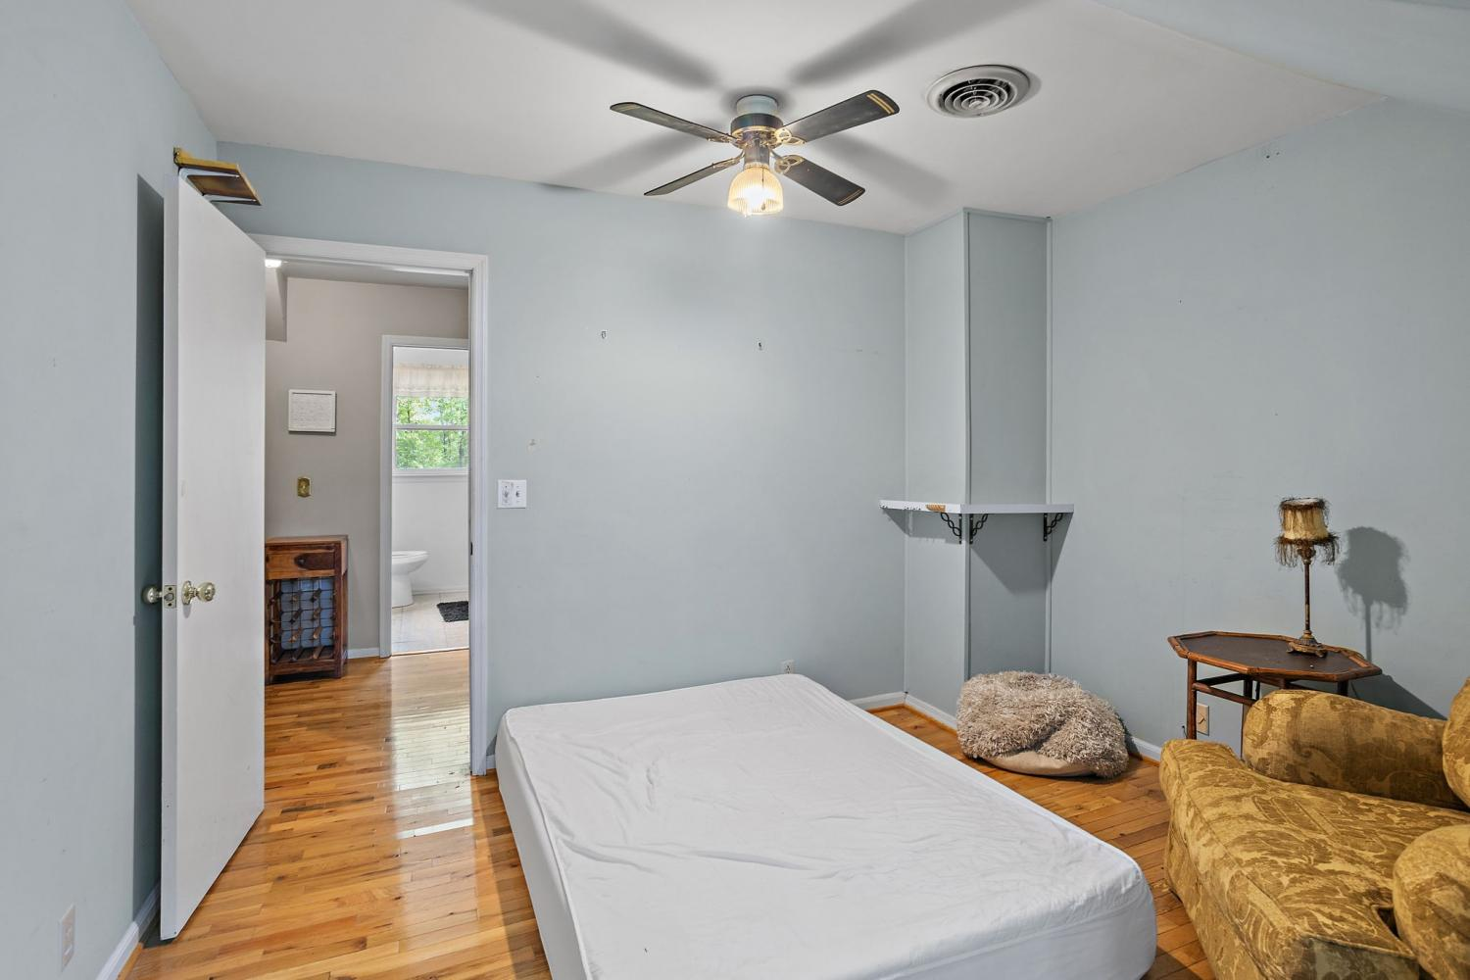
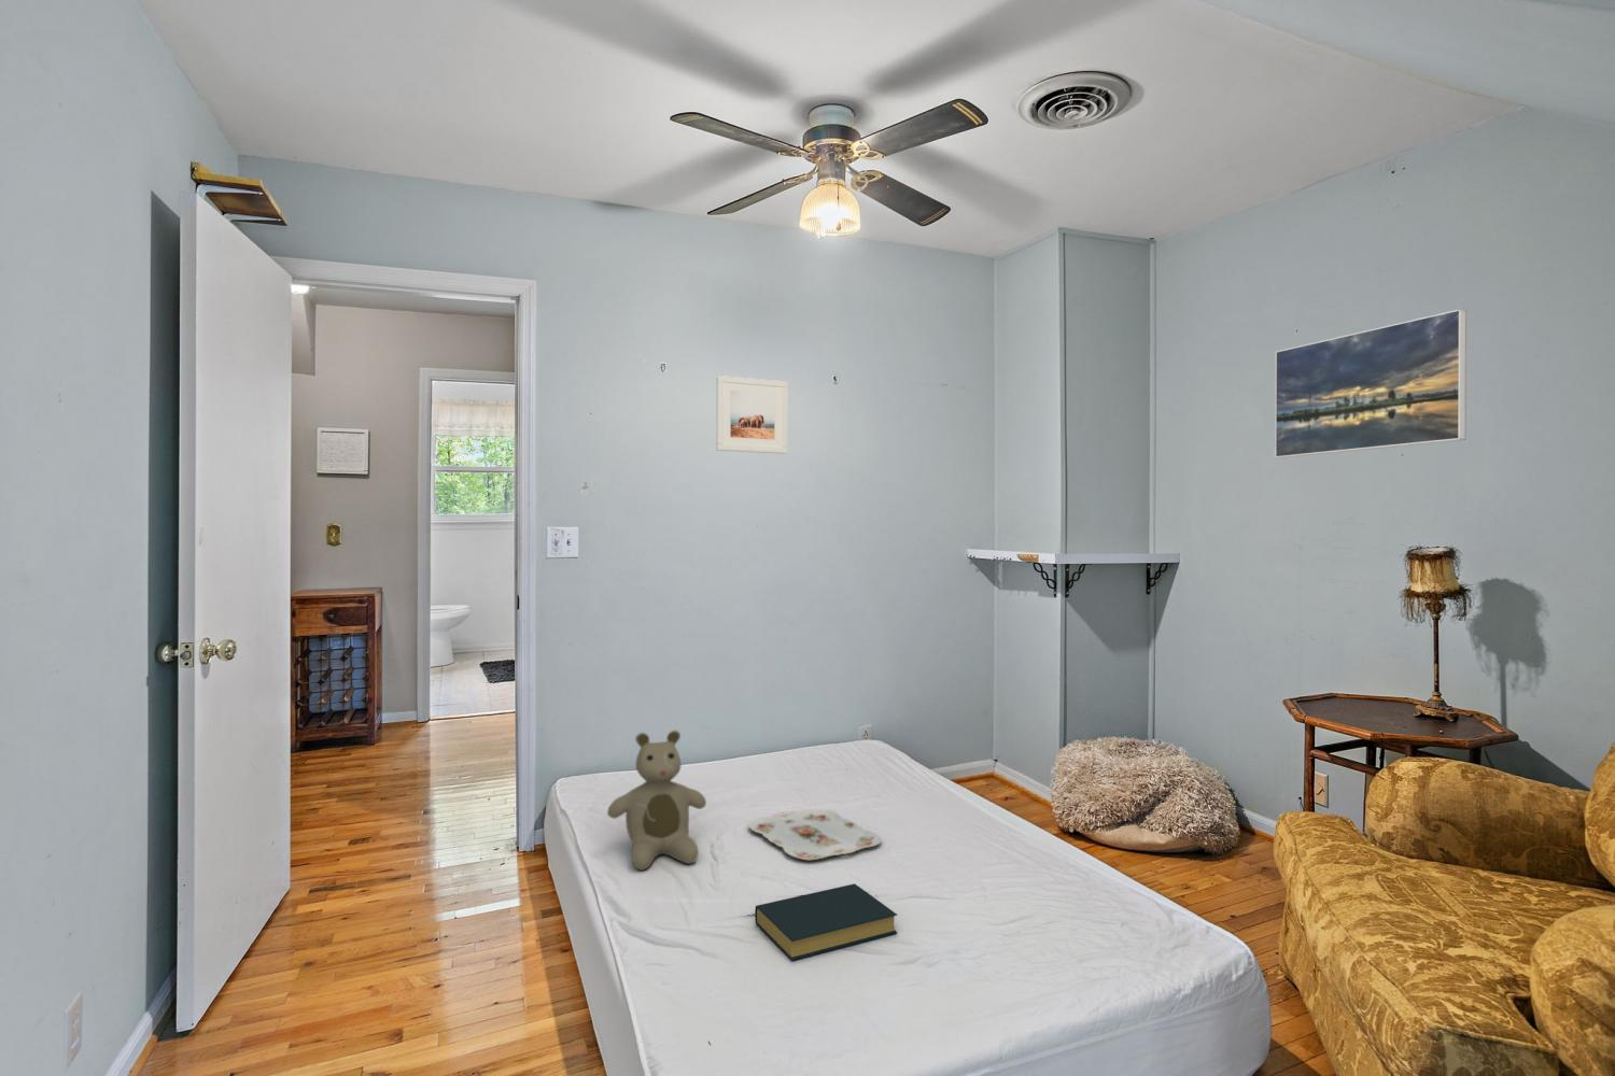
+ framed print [1274,307,1467,460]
+ teddy bear [606,729,708,872]
+ serving tray [747,808,882,861]
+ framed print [715,375,788,455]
+ hardback book [753,884,899,962]
